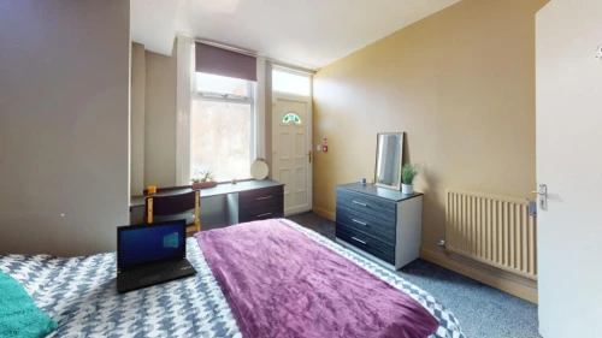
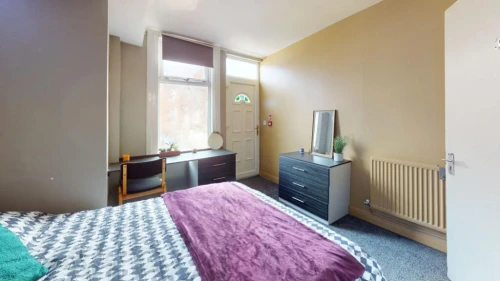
- laptop [116,218,199,295]
